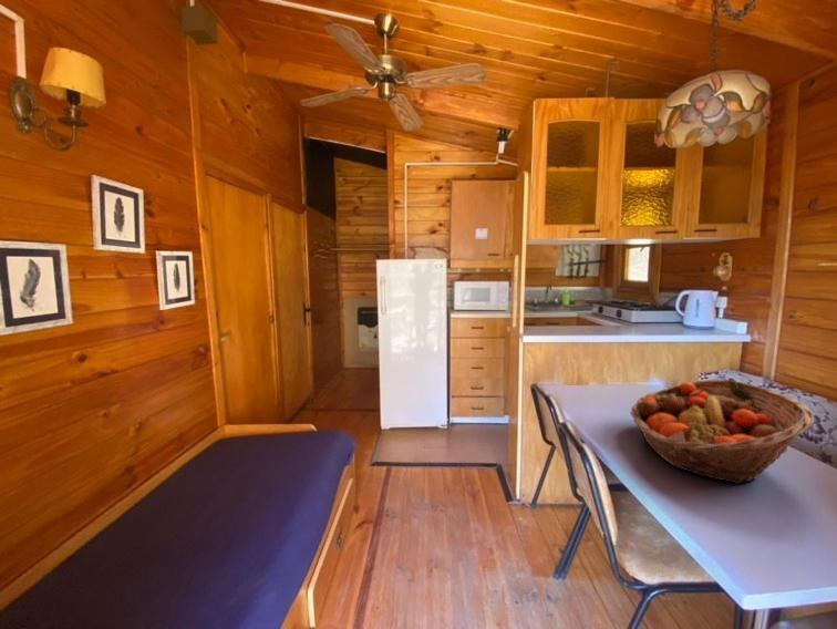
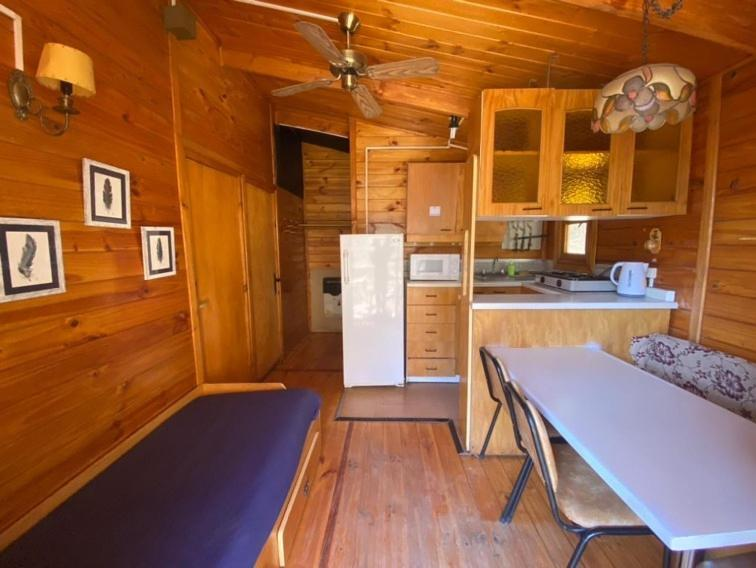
- fruit basket [629,379,815,485]
